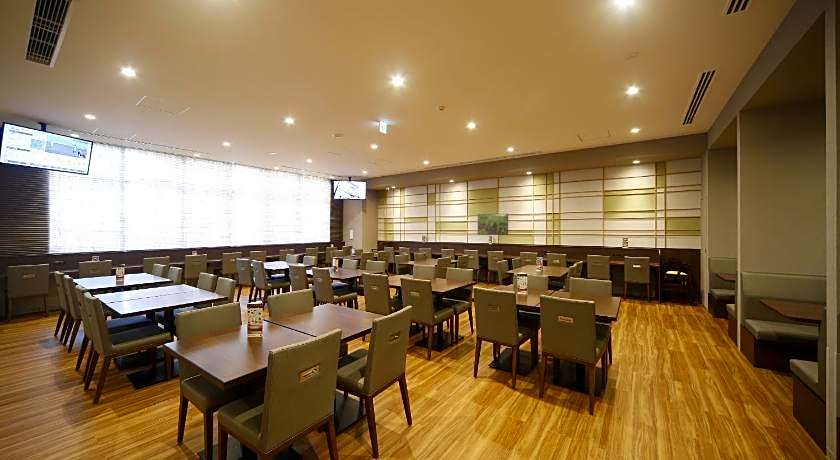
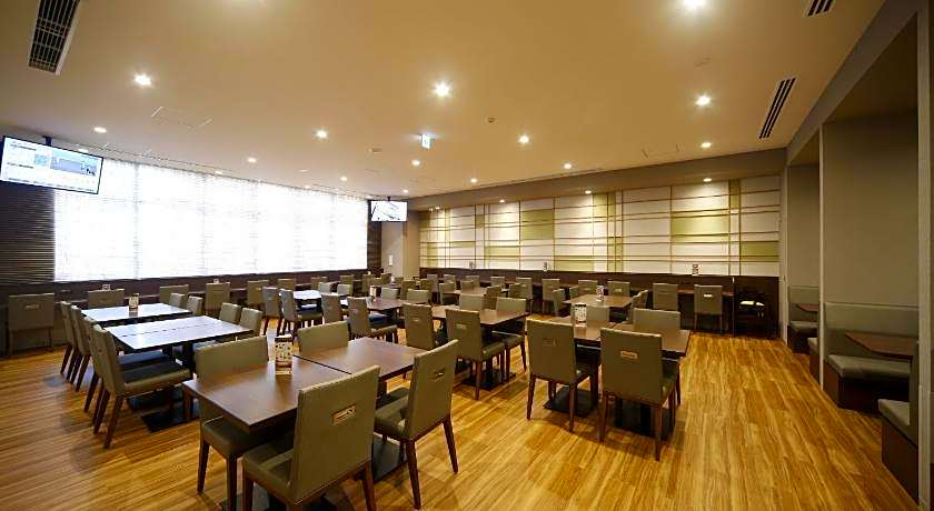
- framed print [477,213,509,236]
